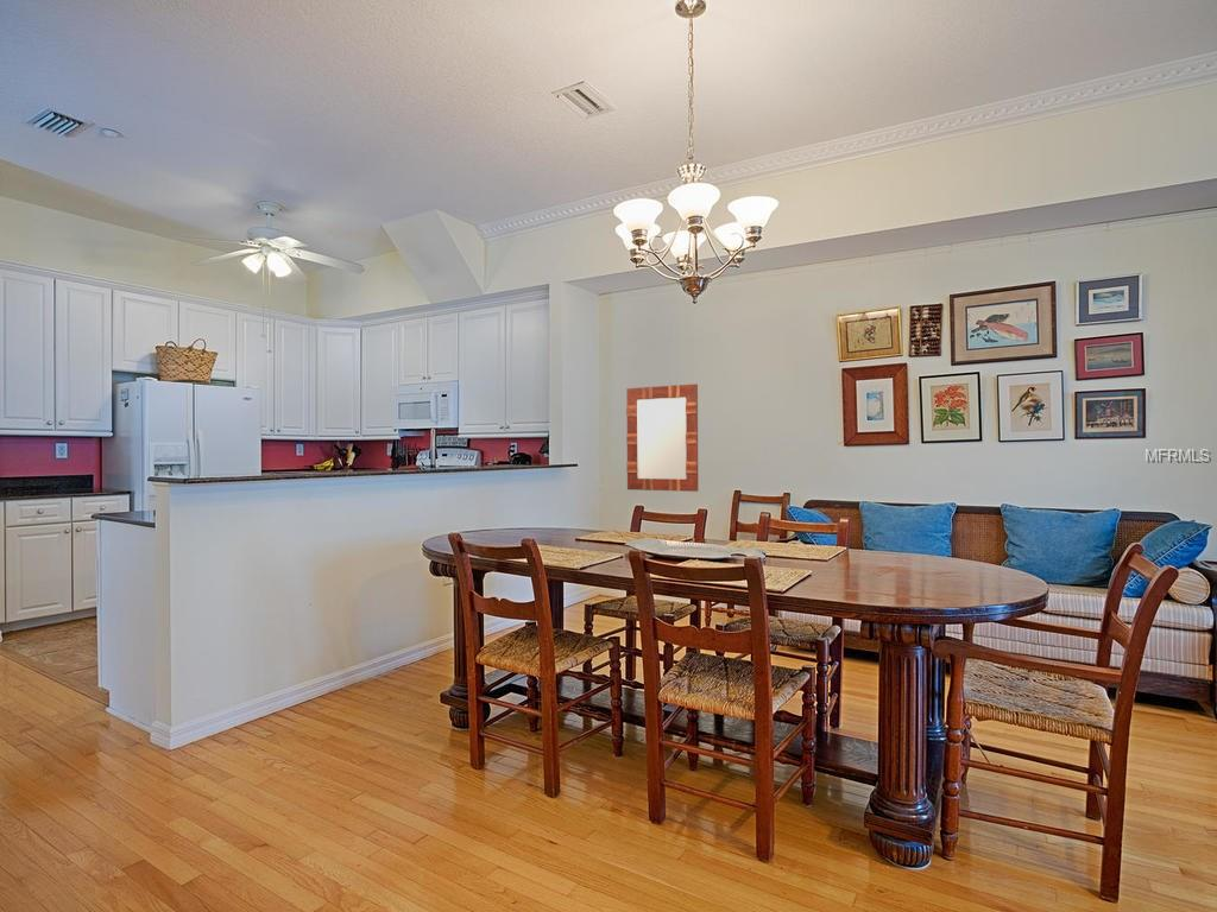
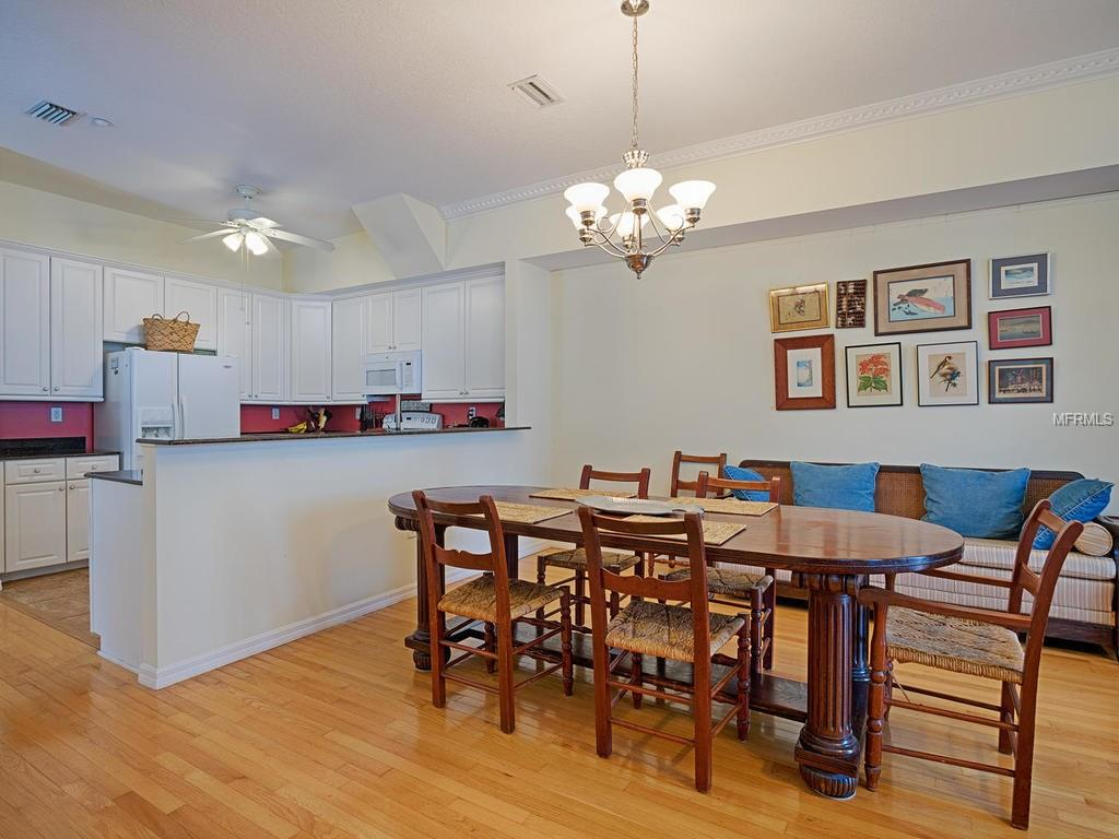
- home mirror [625,382,699,493]
